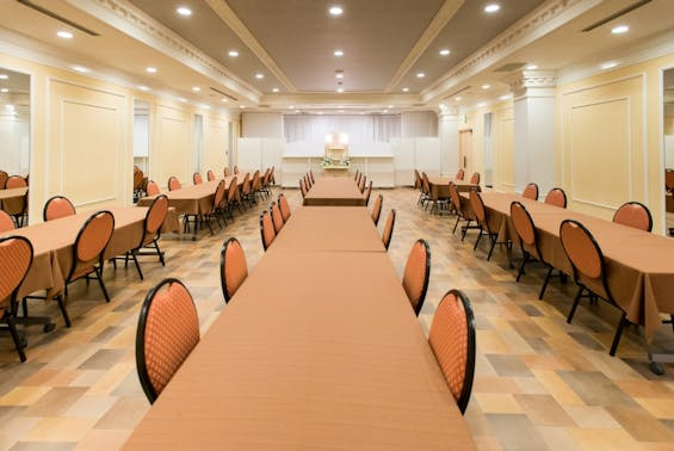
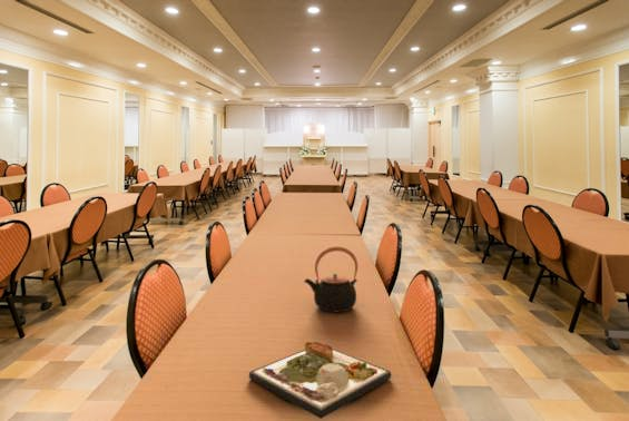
+ teapot [303,246,358,313]
+ dinner plate [248,341,392,420]
